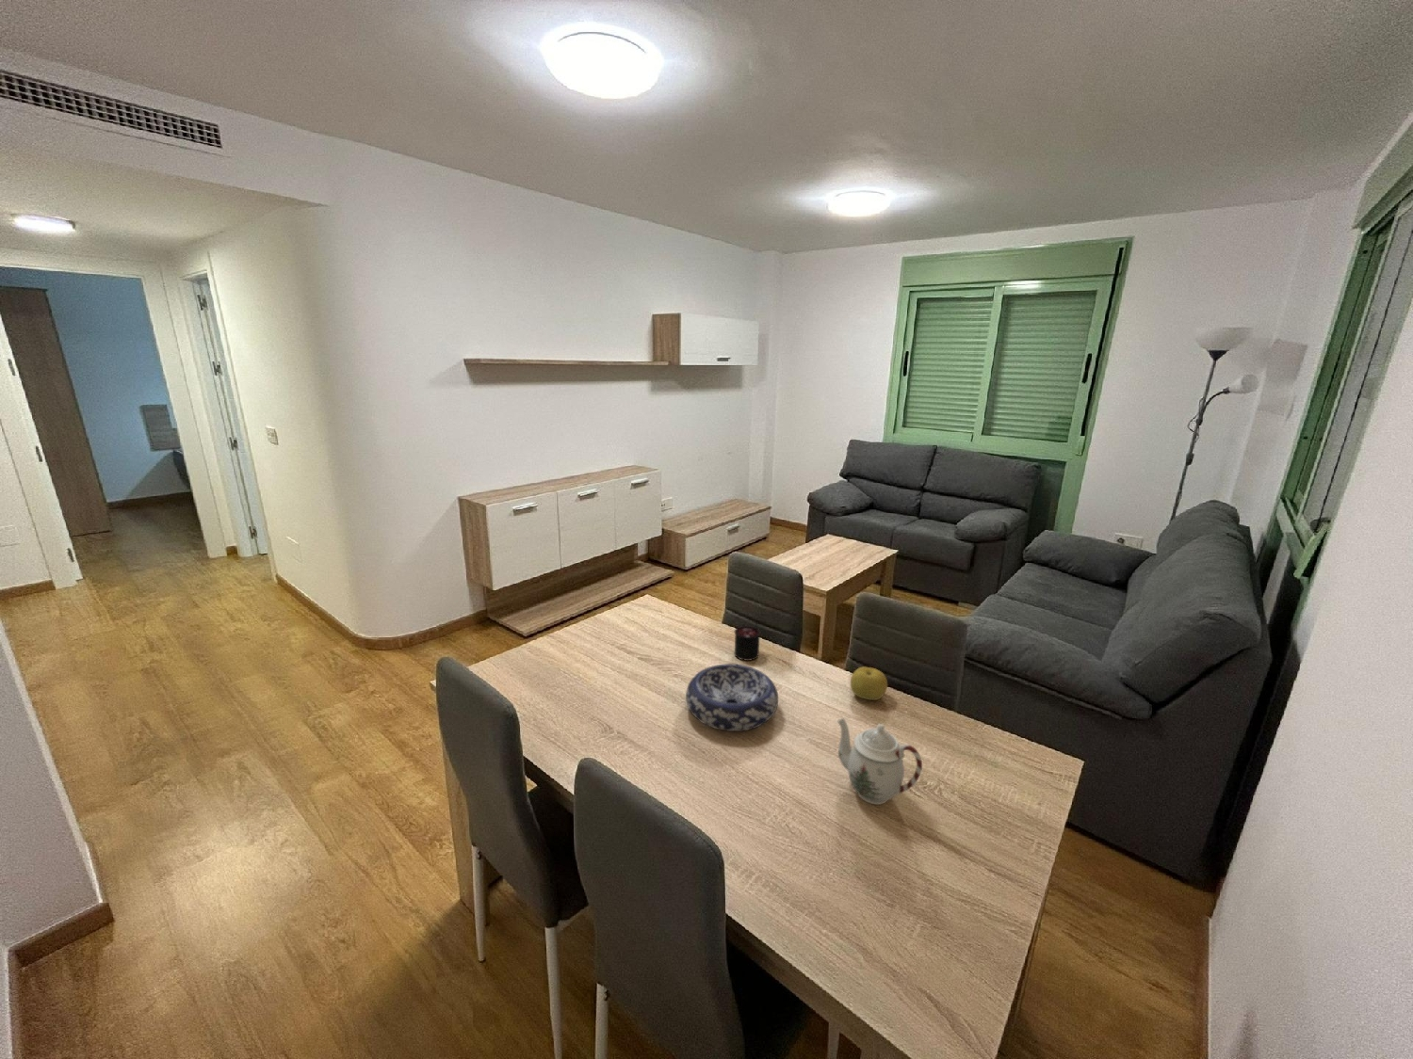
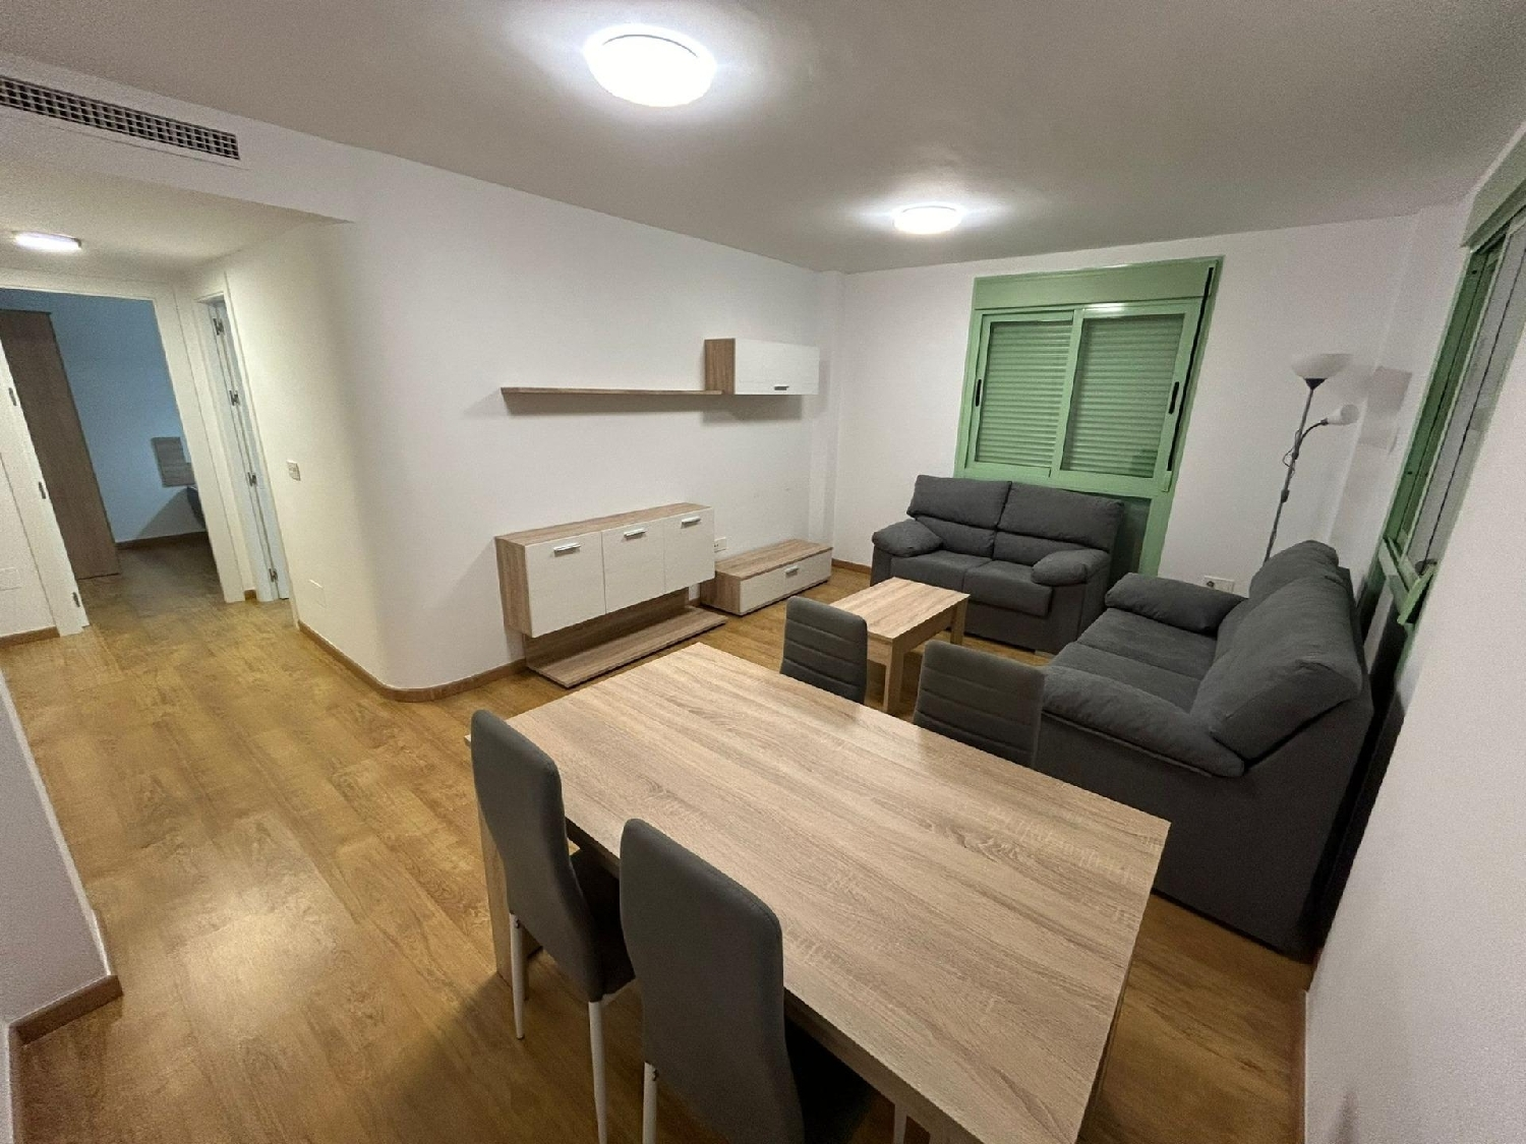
- decorative bowl [685,663,779,732]
- teapot [836,716,923,805]
- candle [733,620,762,662]
- fruit [850,666,888,701]
